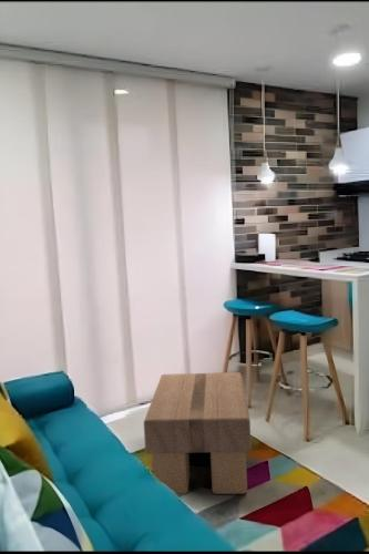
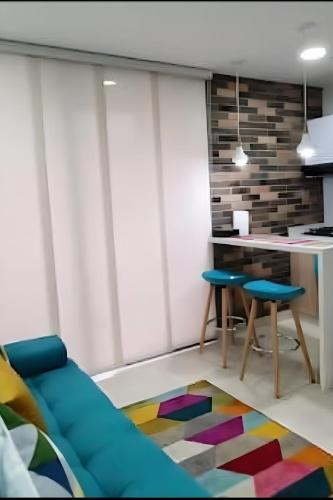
- footstool [143,371,253,495]
